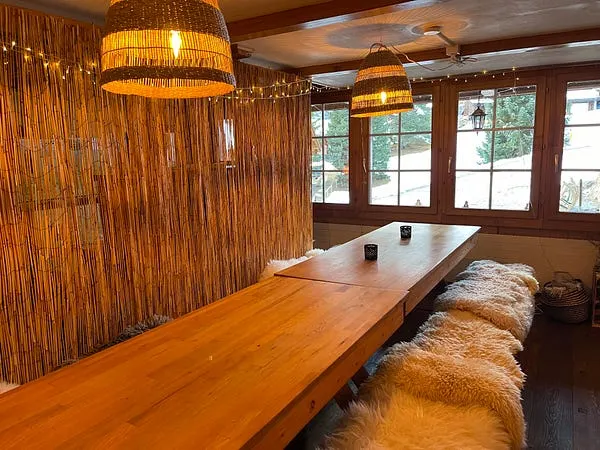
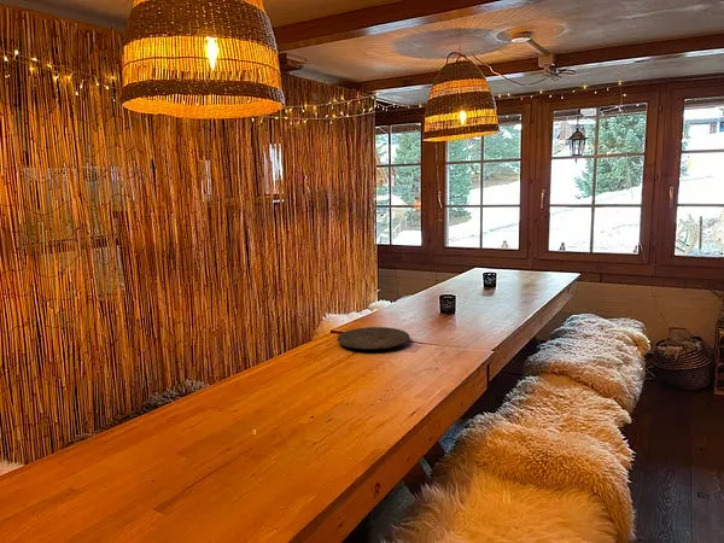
+ plate [335,326,411,350]
